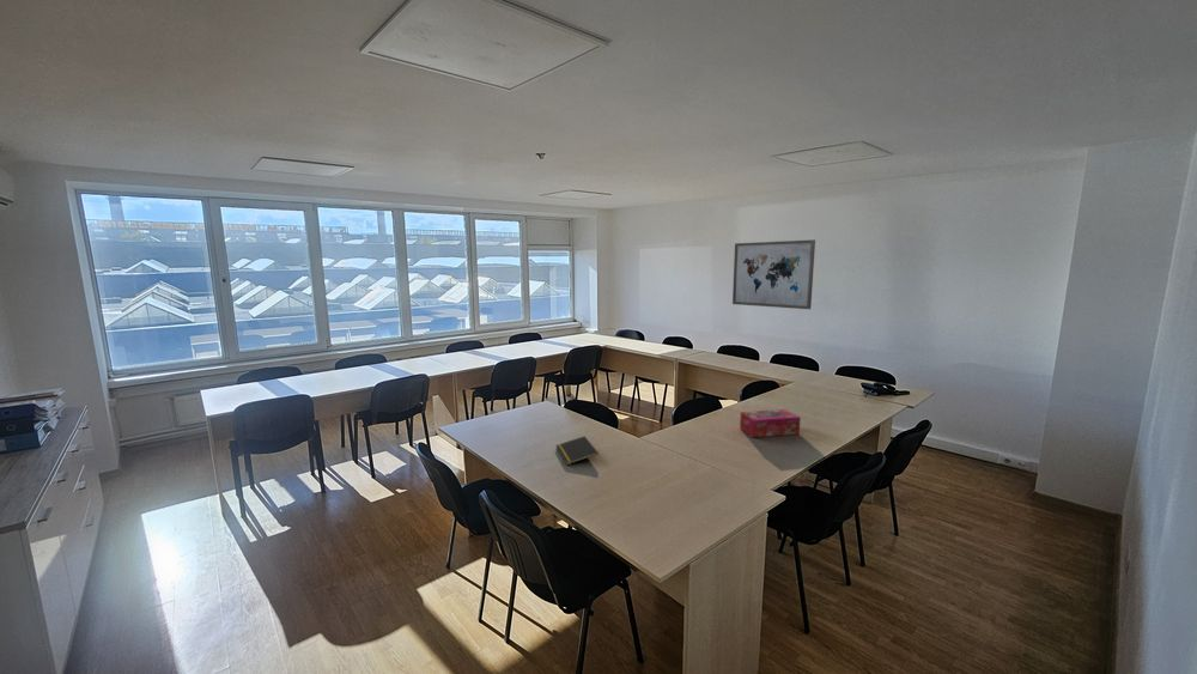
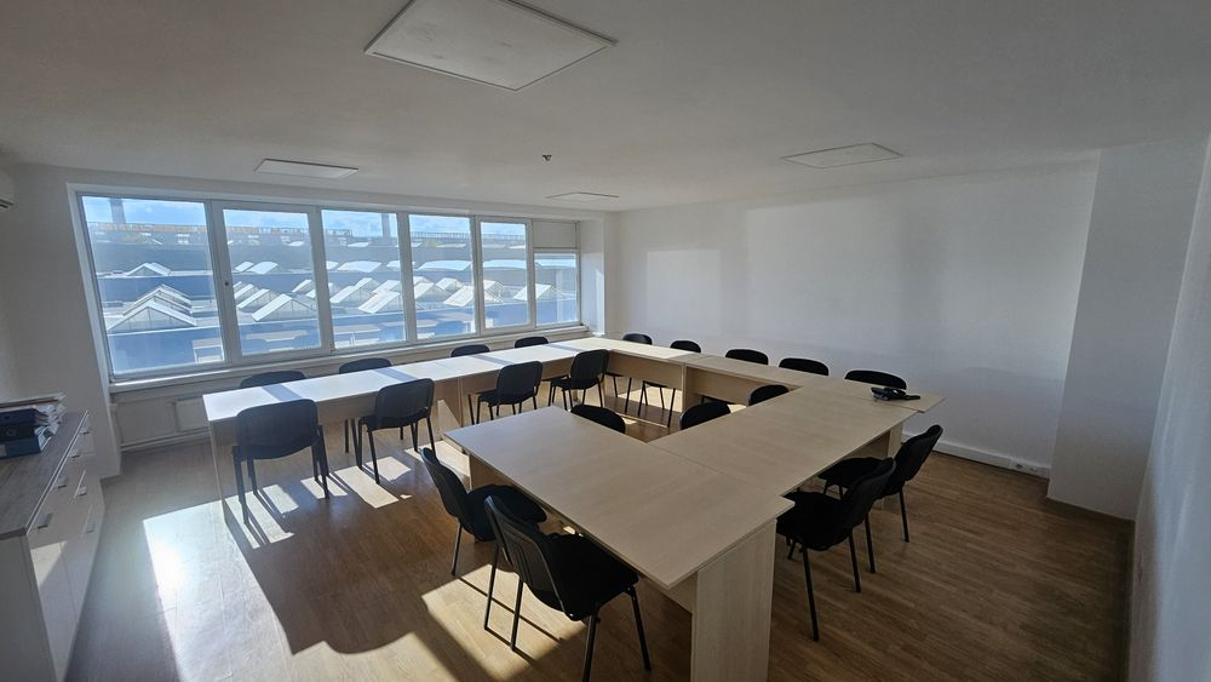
- notepad [555,435,600,466]
- tissue box [739,408,802,438]
- wall art [731,238,816,310]
